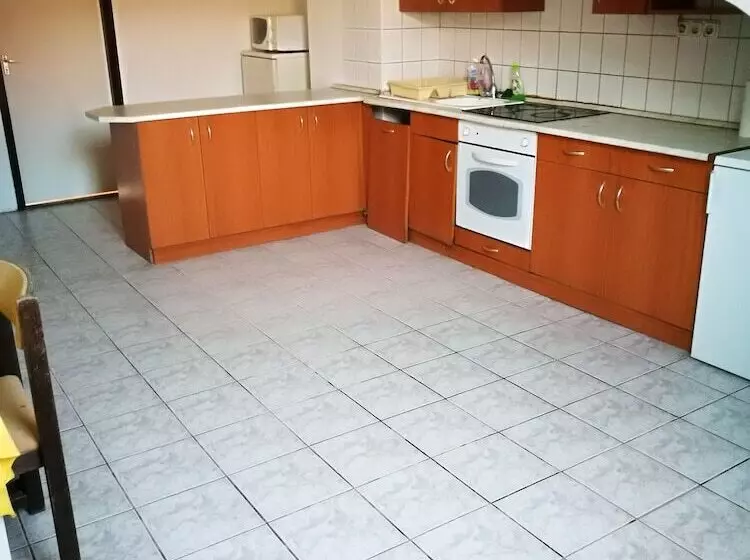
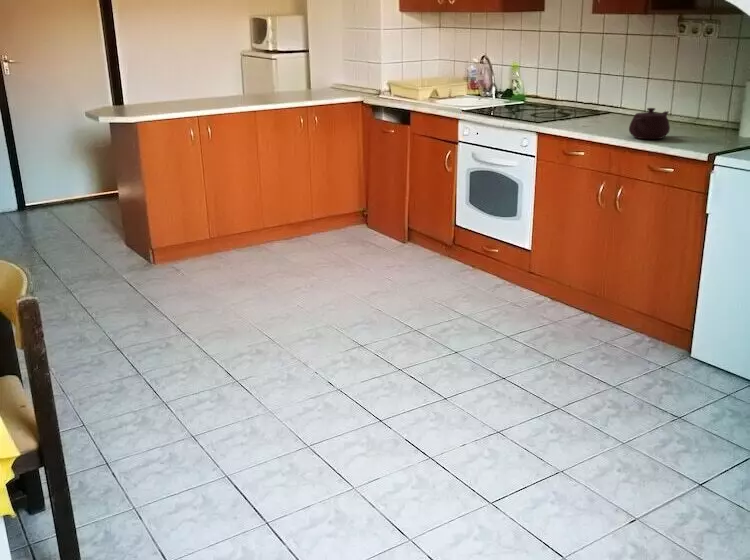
+ teapot [628,107,671,140]
